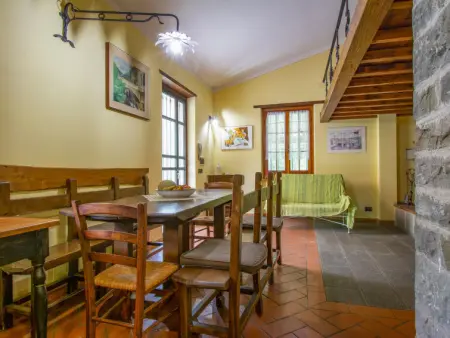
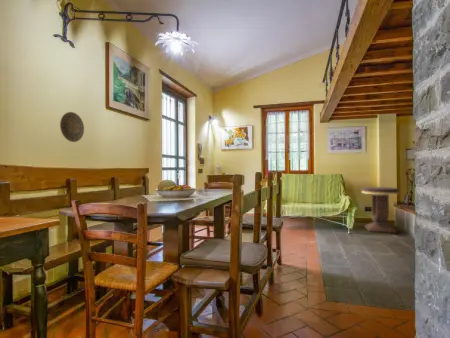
+ side table [361,186,400,234]
+ decorative plate [59,111,85,143]
